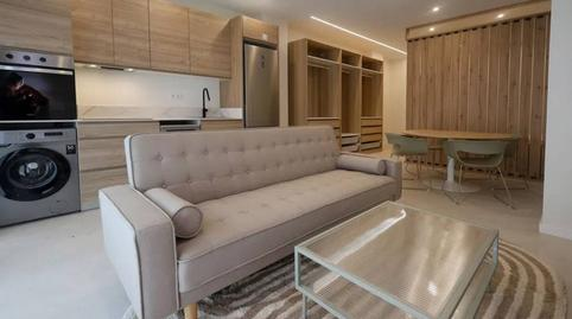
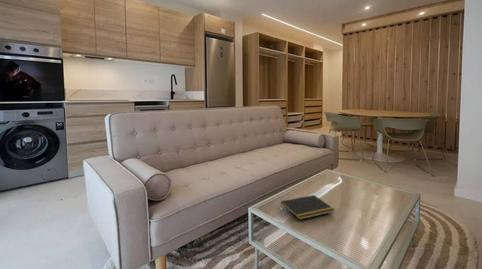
+ notepad [280,194,336,221]
